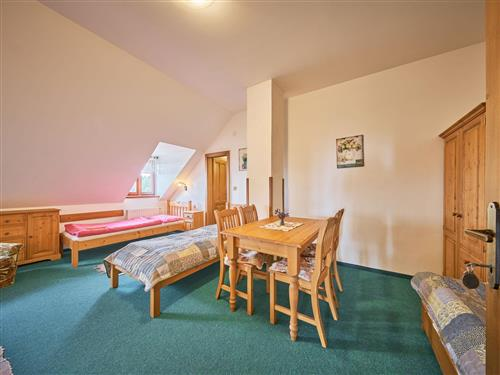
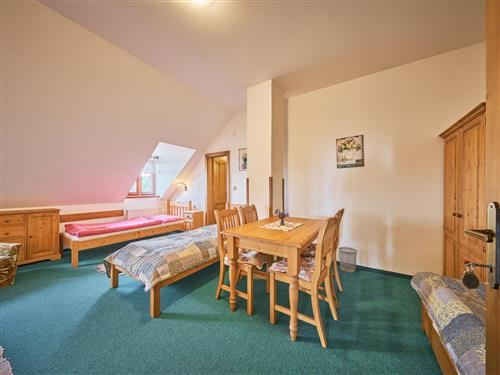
+ wastebasket [338,246,358,274]
